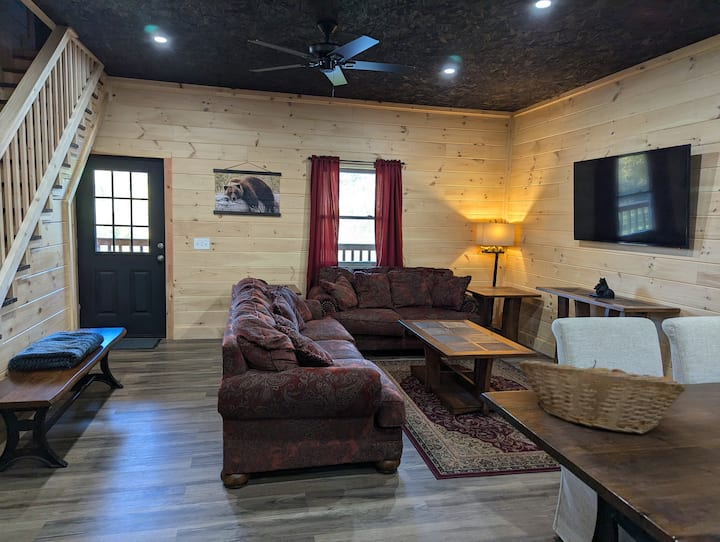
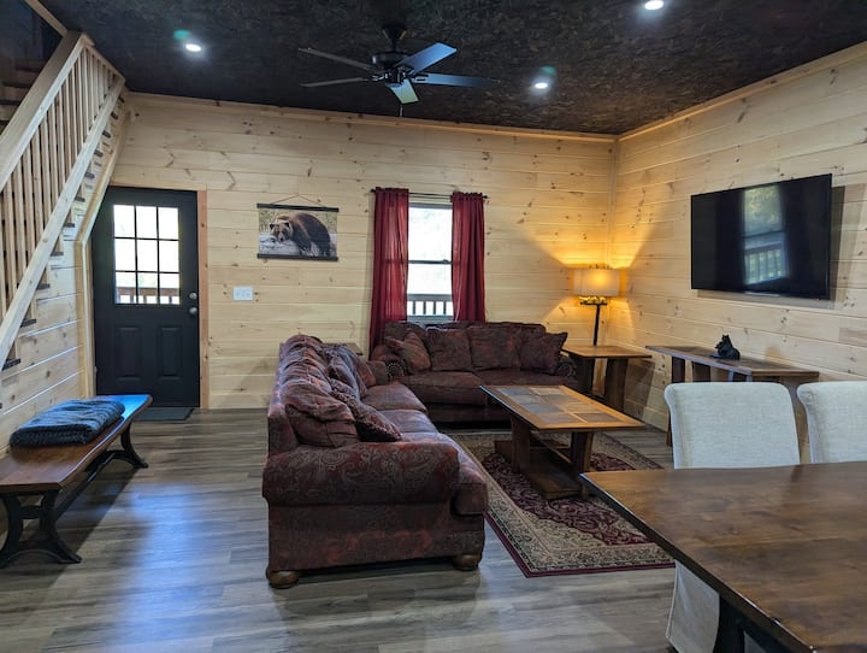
- fruit basket [518,359,686,435]
